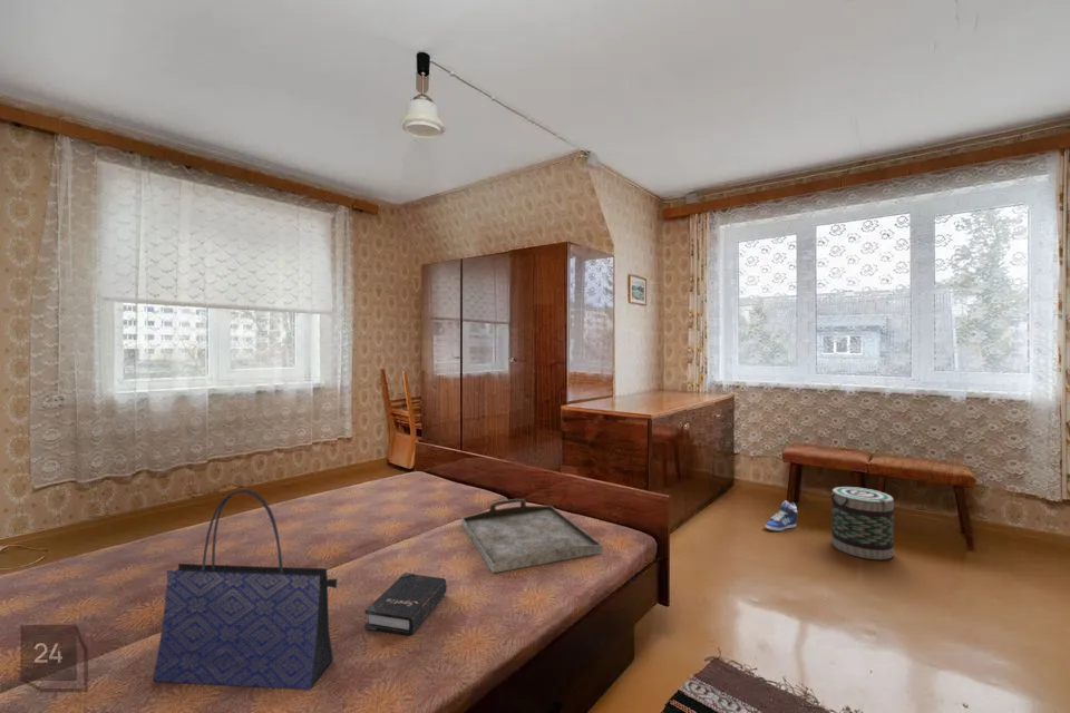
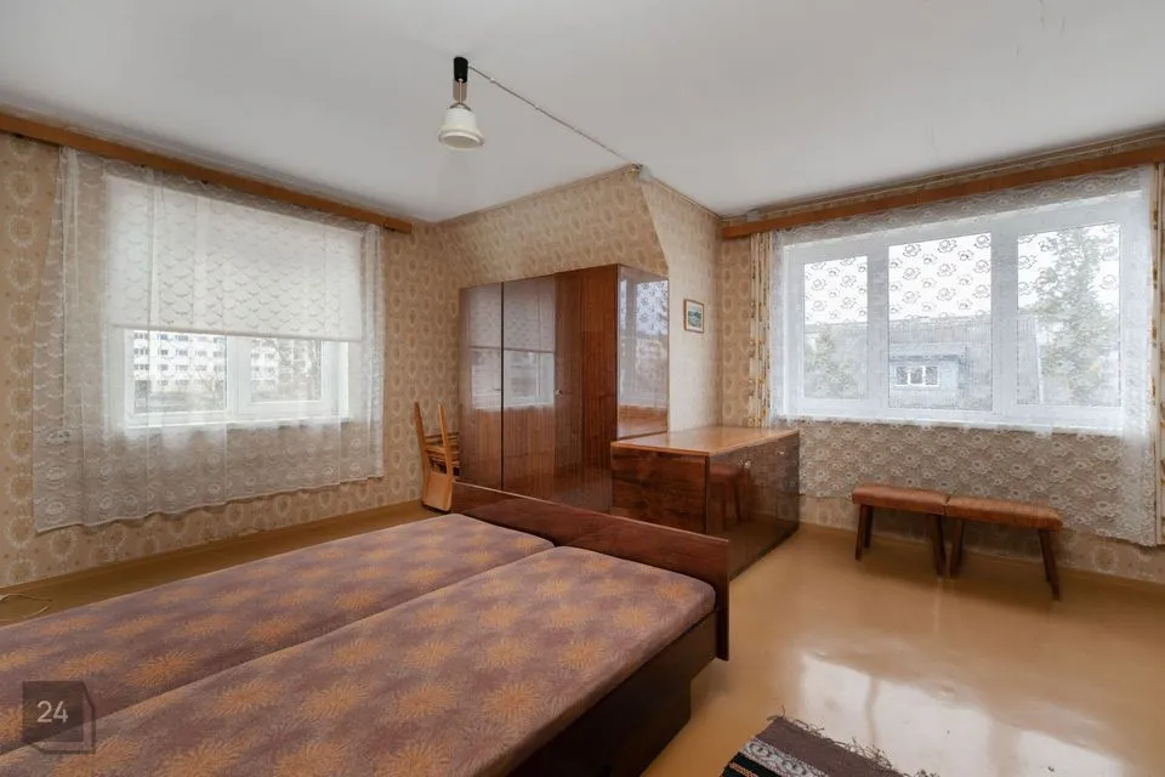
- hardback book [363,572,448,636]
- sneaker [765,499,798,531]
- basket [830,486,895,560]
- serving tray [460,498,604,574]
- tote bag [152,489,338,691]
